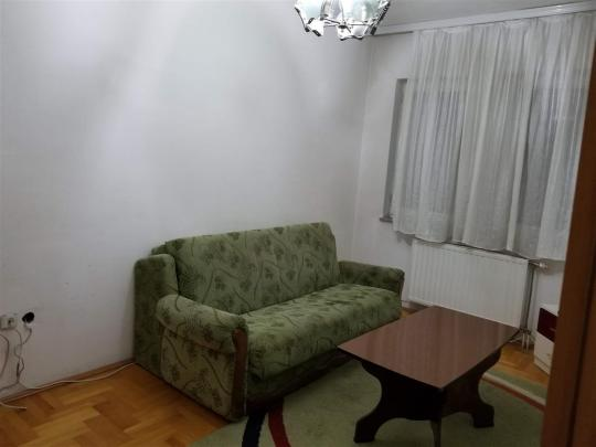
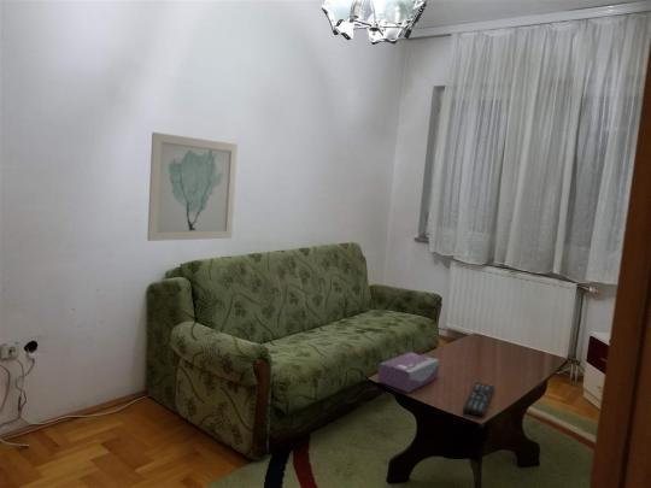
+ wall art [146,131,239,242]
+ tissue box [376,351,441,394]
+ remote control [462,381,495,418]
